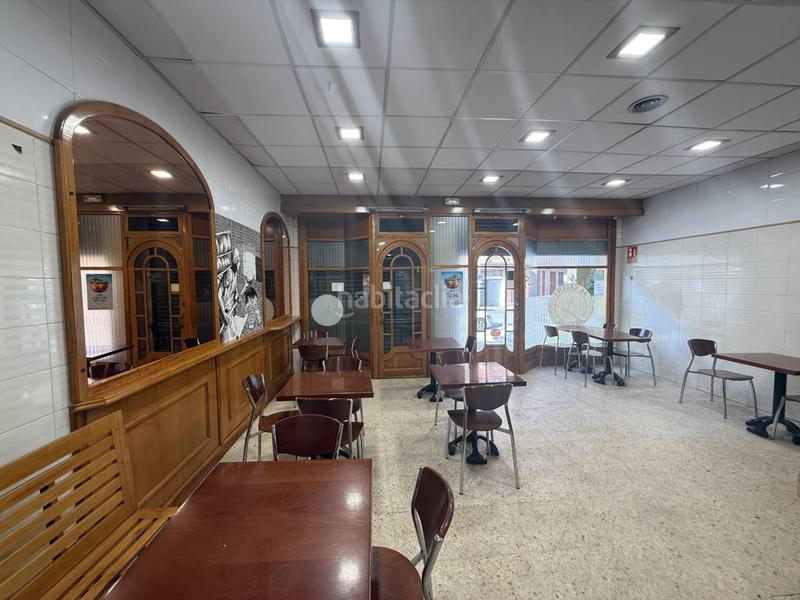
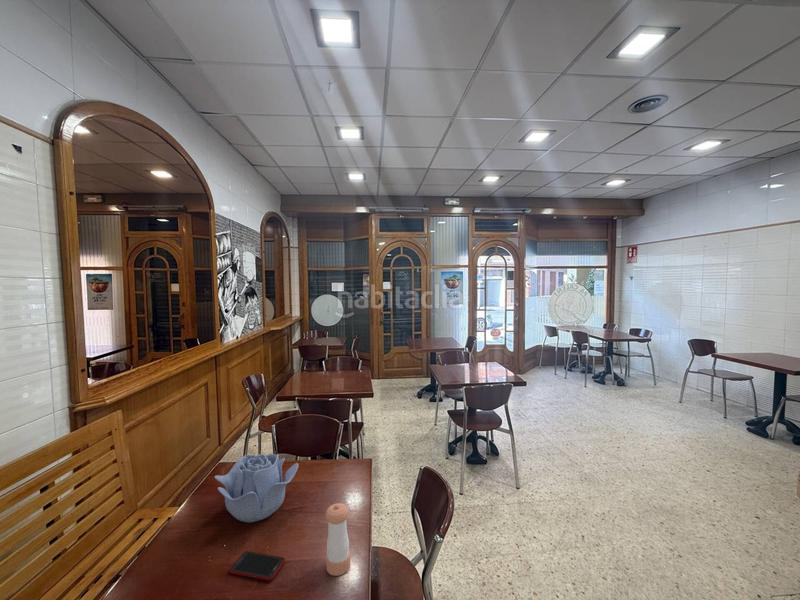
+ decorative bowl [213,453,299,523]
+ pepper shaker [324,502,351,577]
+ cell phone [228,550,286,582]
